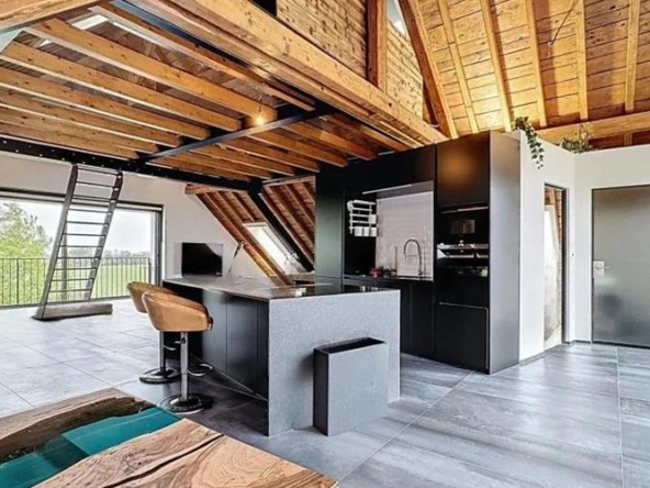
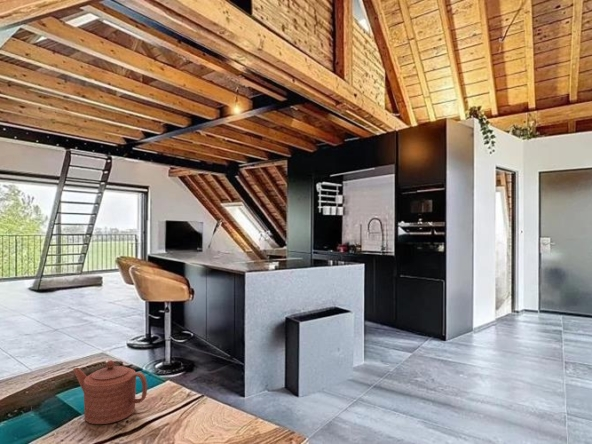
+ teapot [72,359,148,425]
